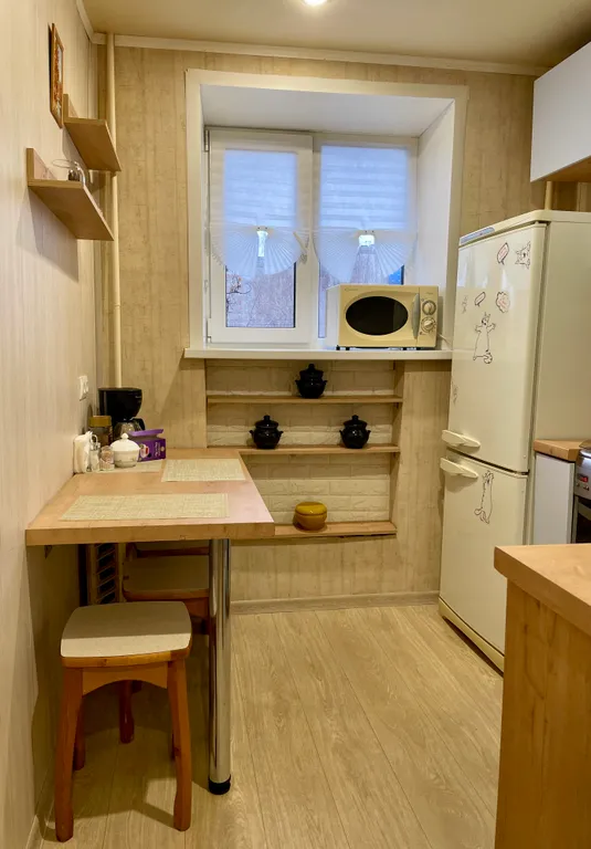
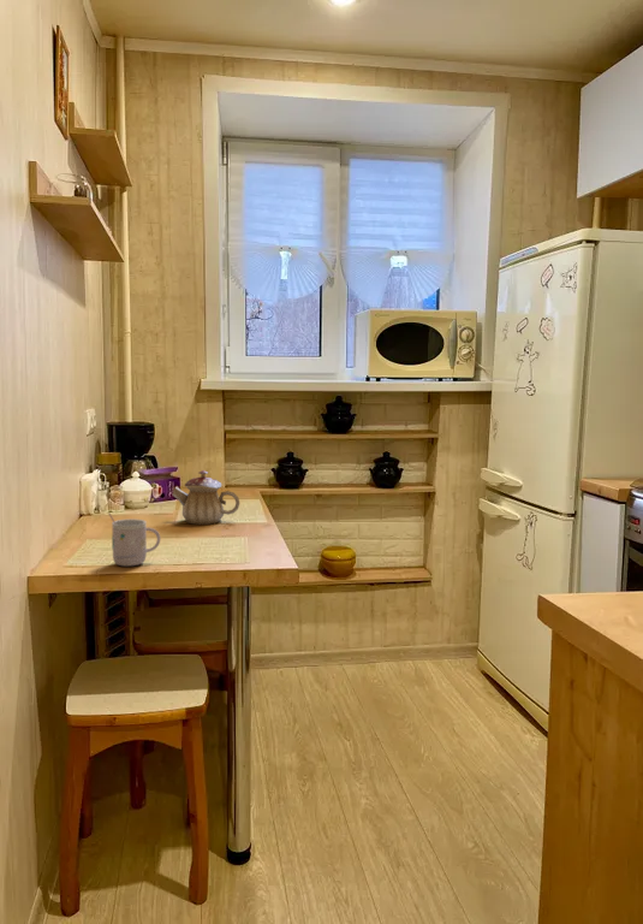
+ mug [107,511,161,568]
+ teapot [172,469,240,526]
